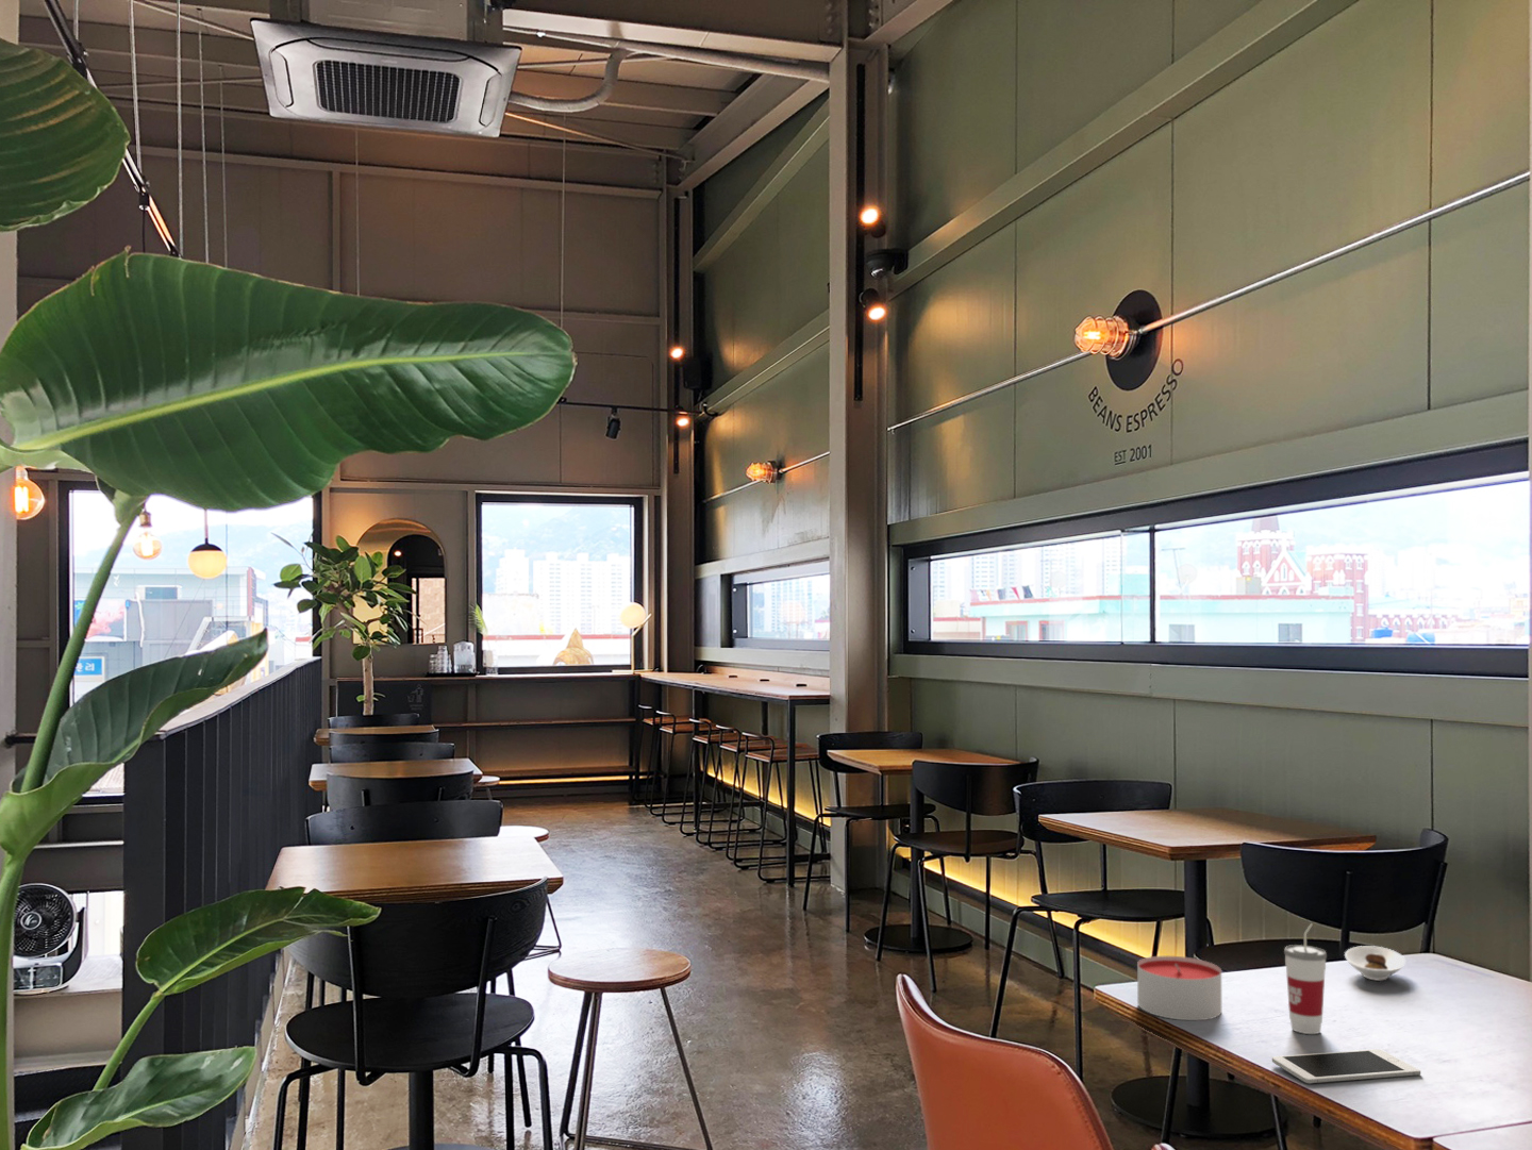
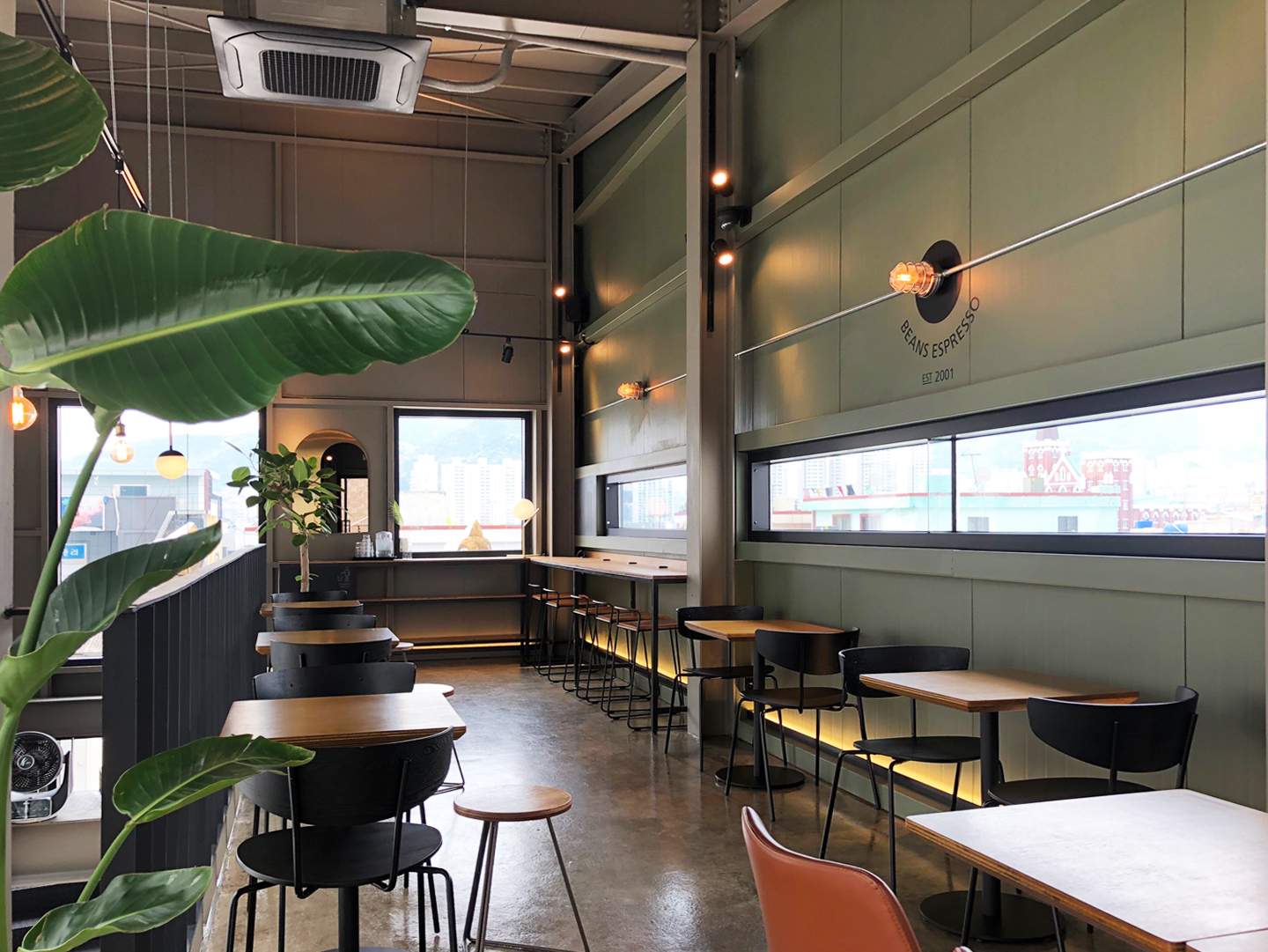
- cup [1283,923,1328,1035]
- candle [1136,956,1223,1021]
- saucer [1344,945,1406,982]
- cell phone [1271,1047,1421,1084]
